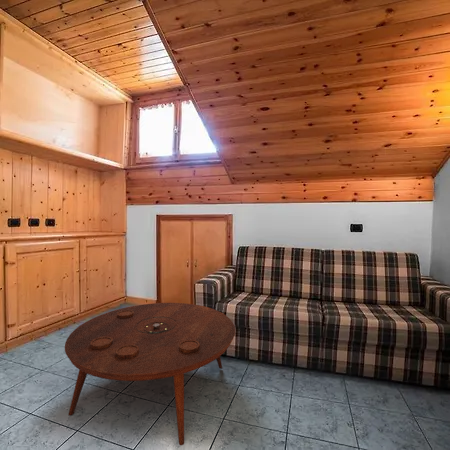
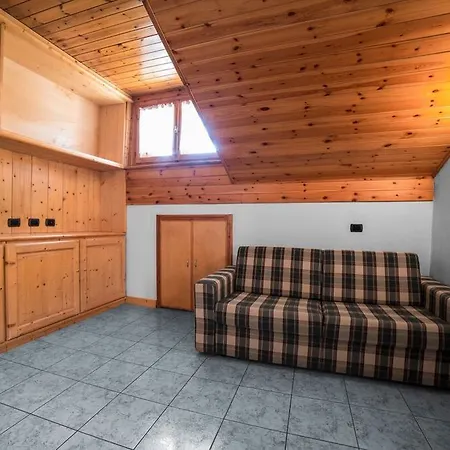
- coffee table [64,302,236,446]
